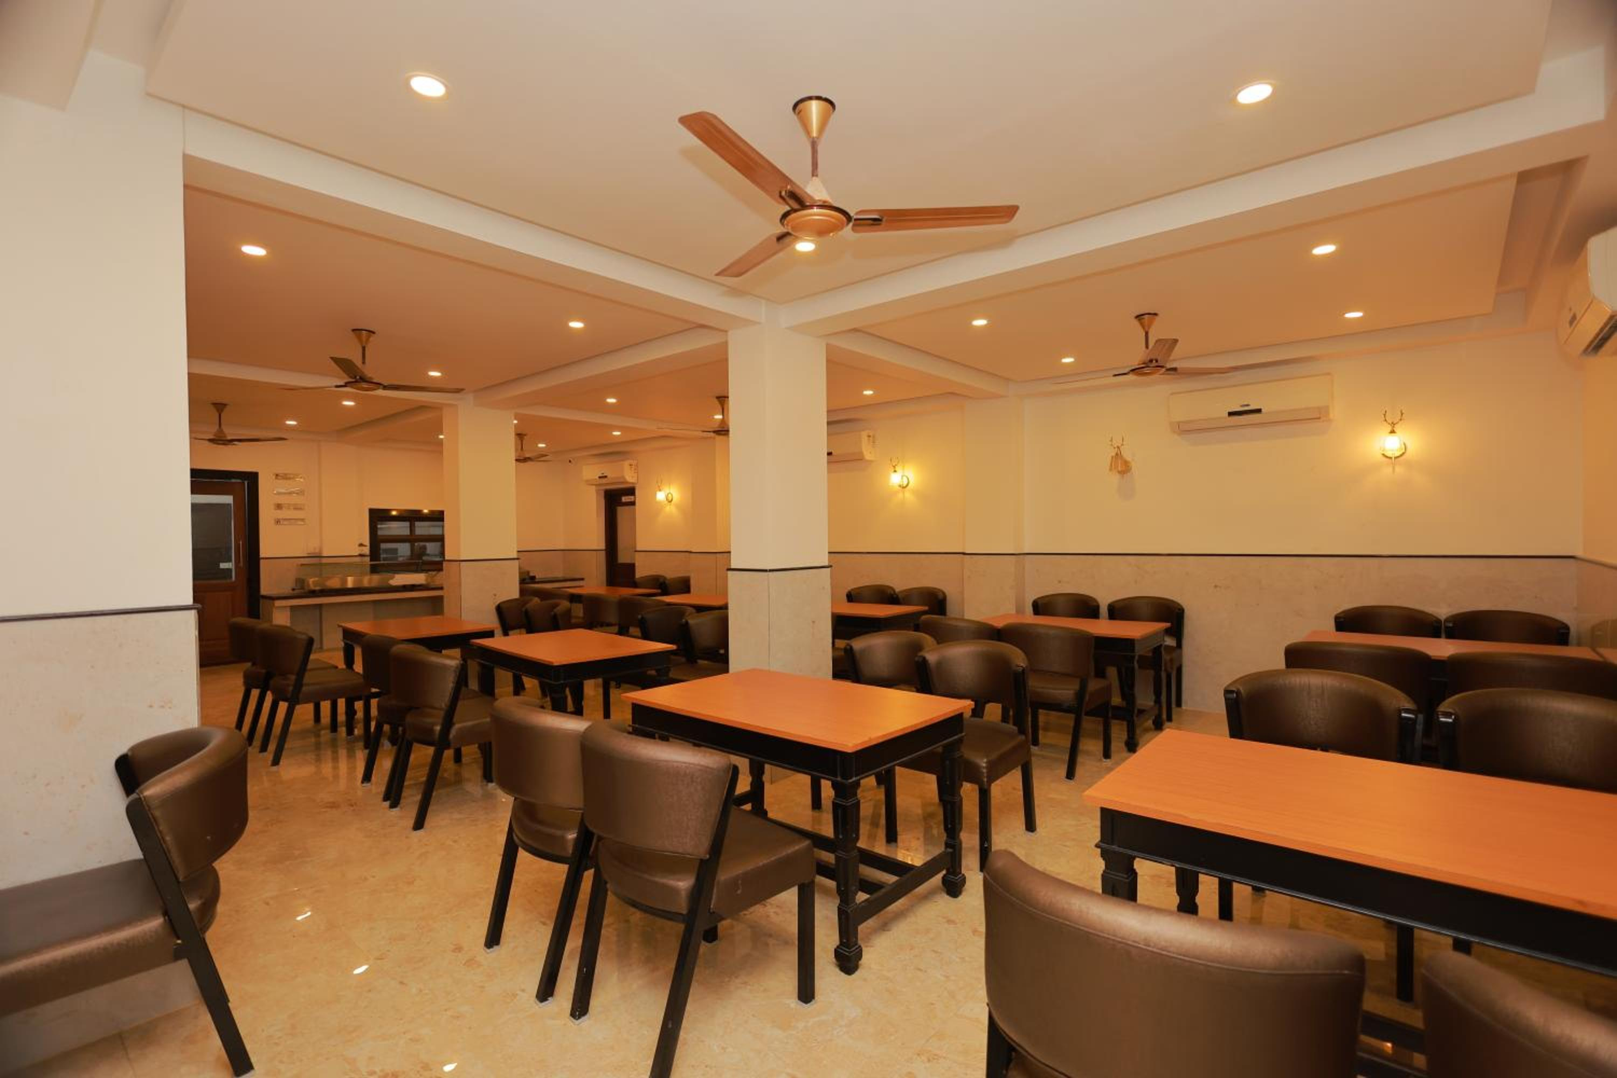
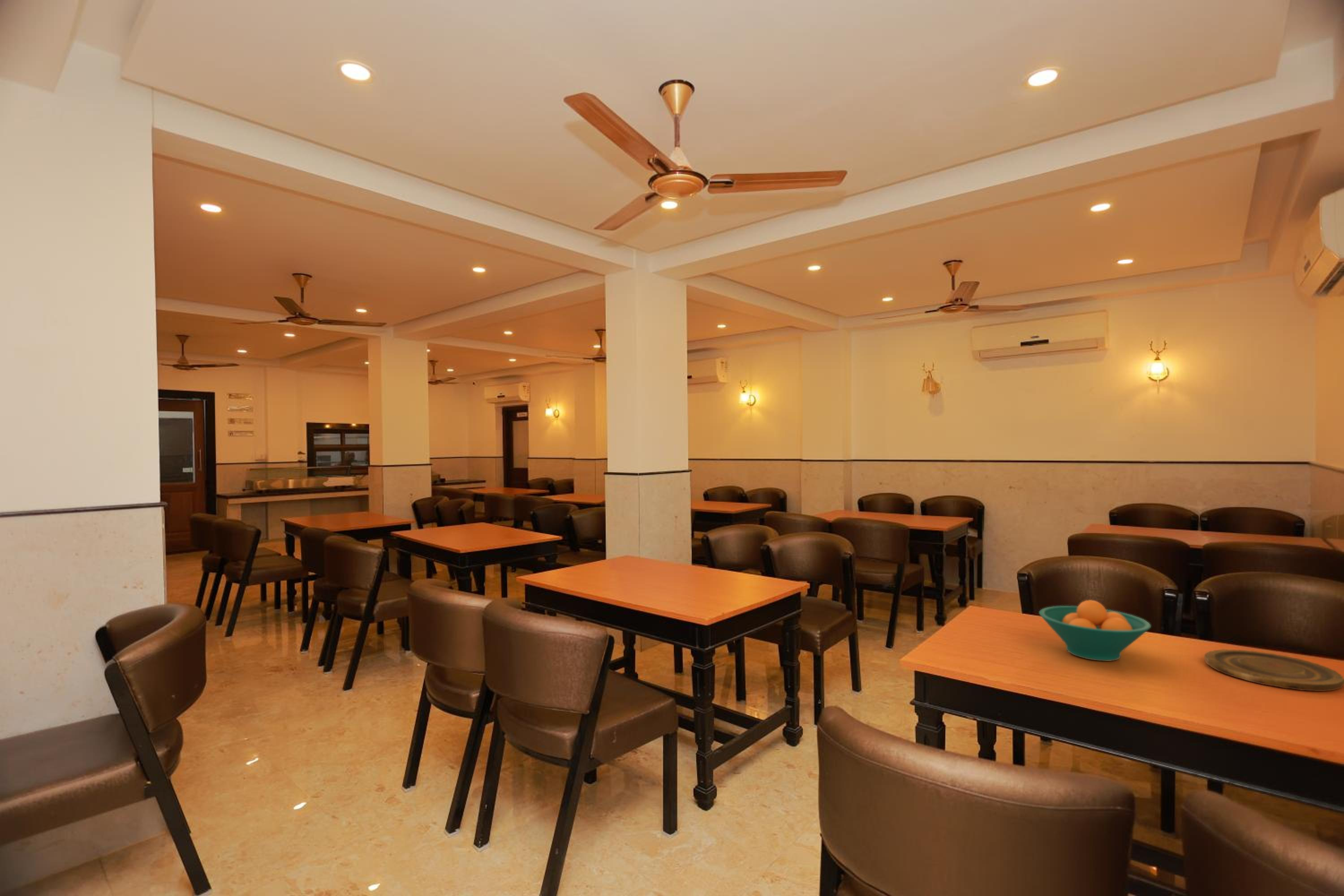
+ fruit bowl [1038,599,1152,662]
+ plate [1204,649,1344,692]
